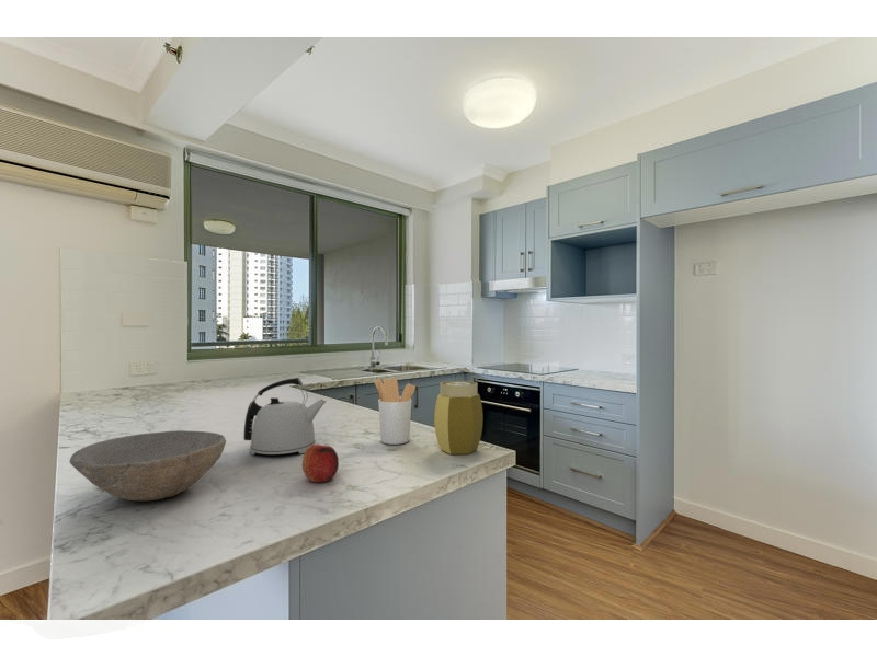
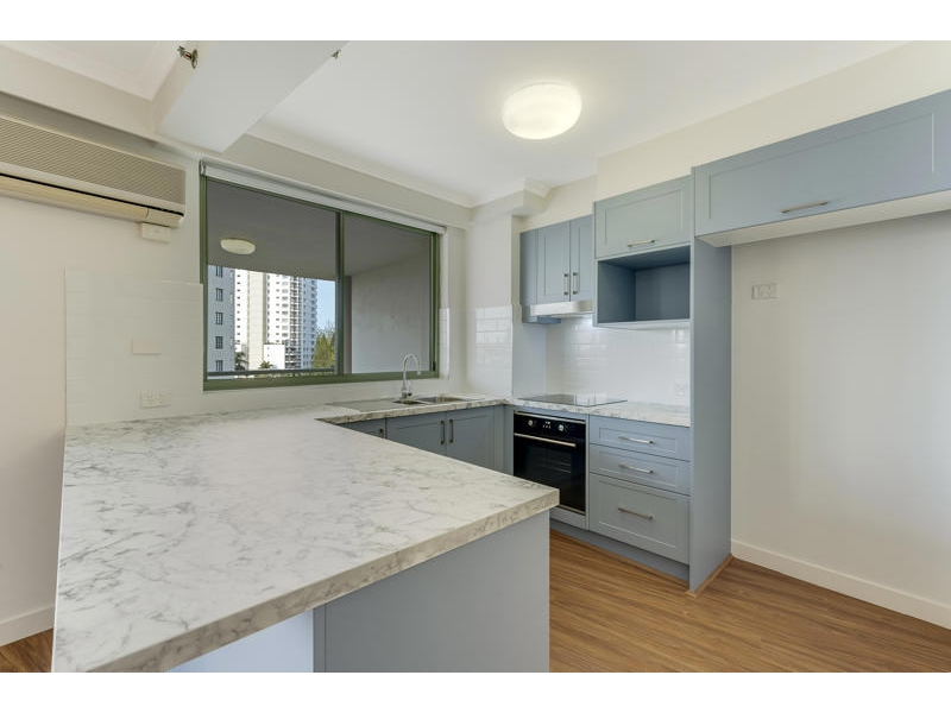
- kettle [242,377,327,456]
- jar [433,380,485,456]
- bowl [69,429,227,502]
- fruit [301,443,340,483]
- utensil holder [374,378,417,446]
